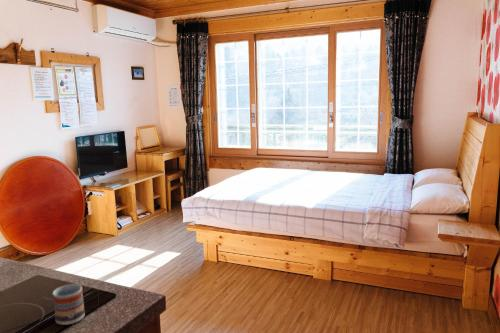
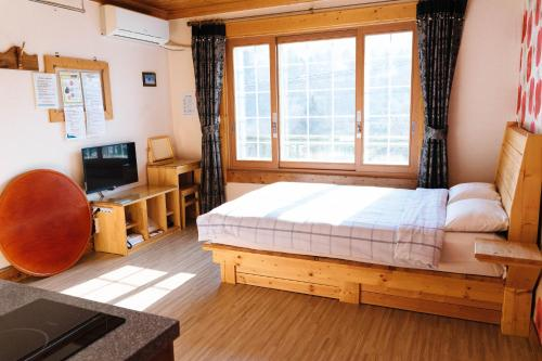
- cup [51,283,86,326]
